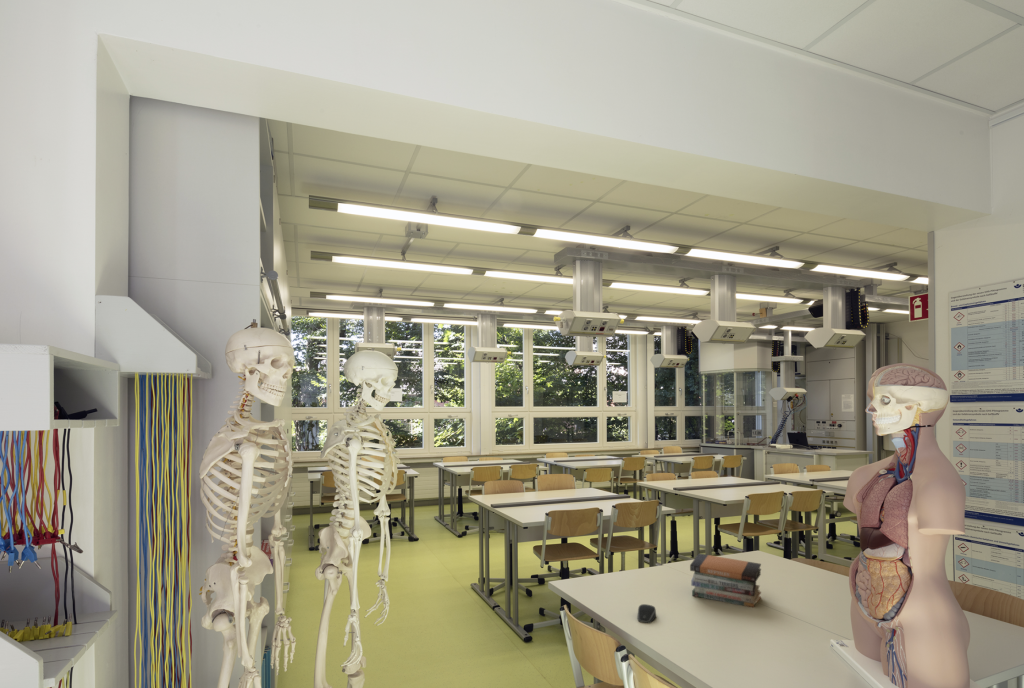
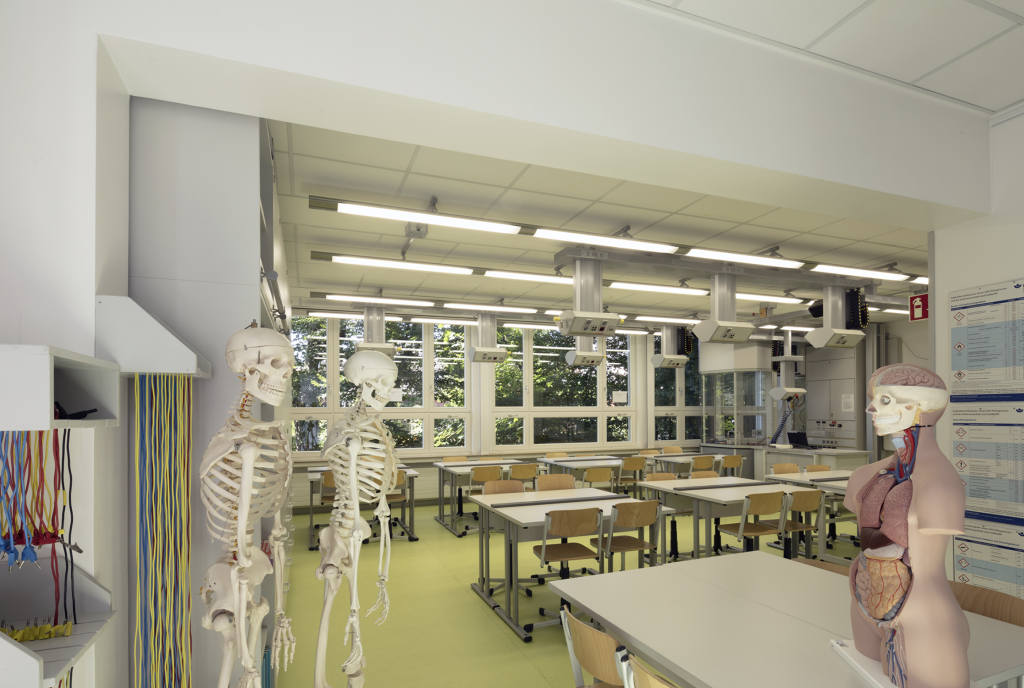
- book stack [689,553,762,608]
- computer mouse [637,603,657,624]
